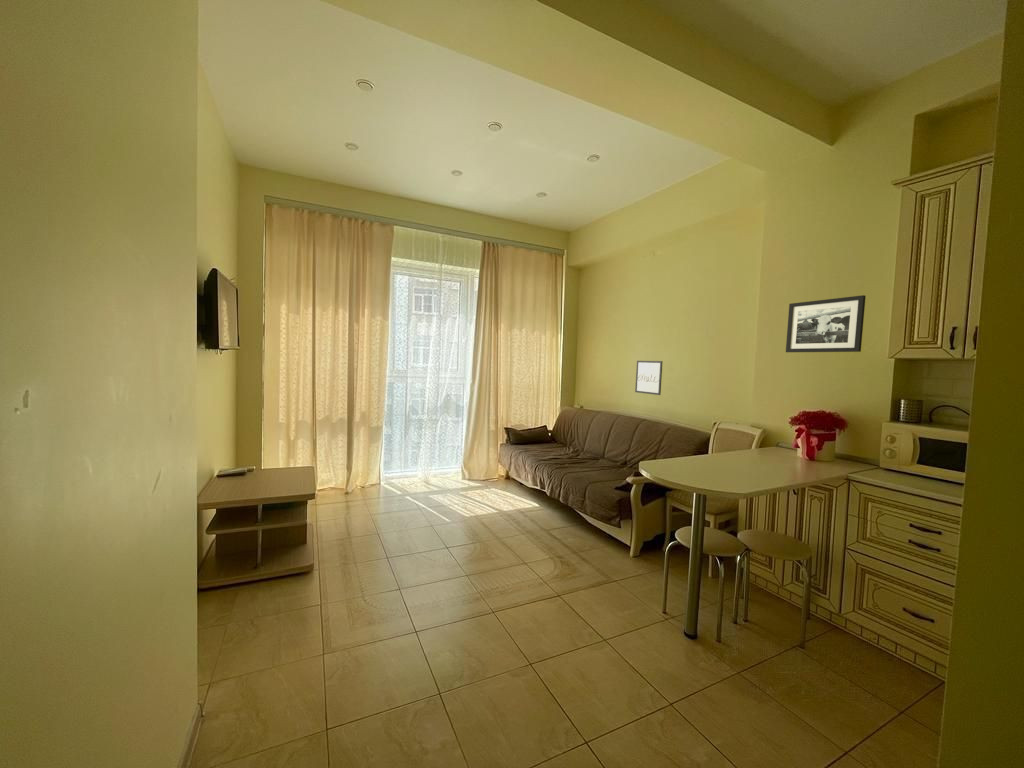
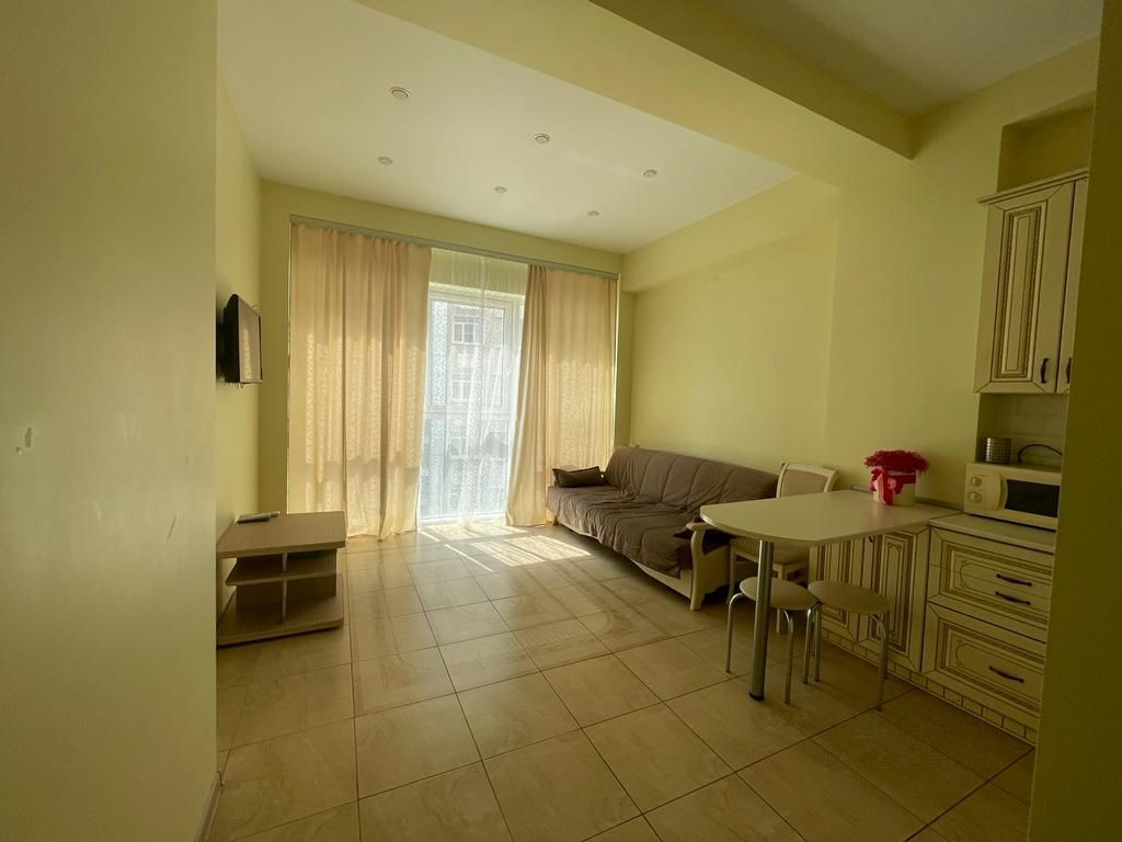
- wall art [634,360,664,396]
- picture frame [785,294,867,353]
